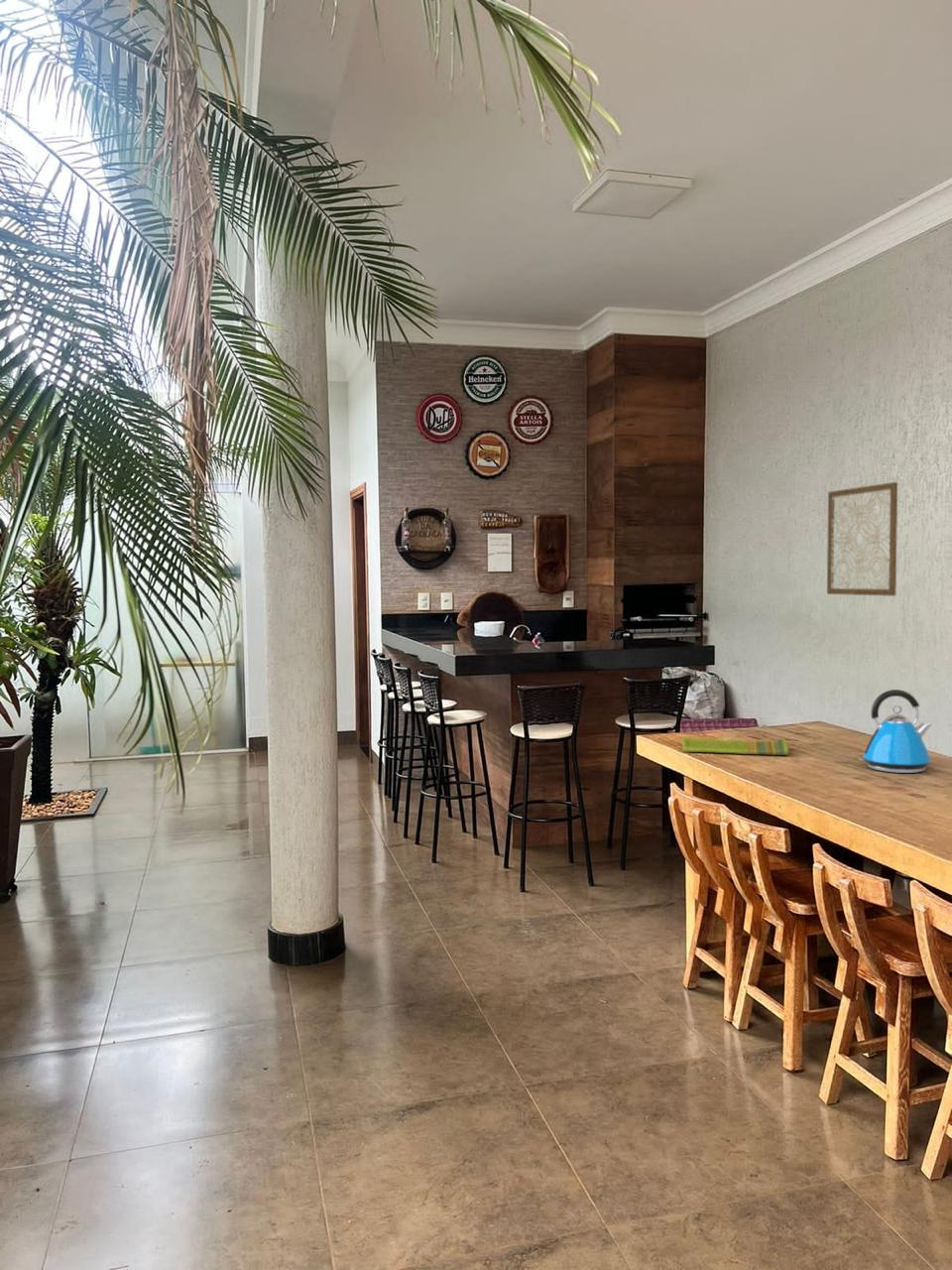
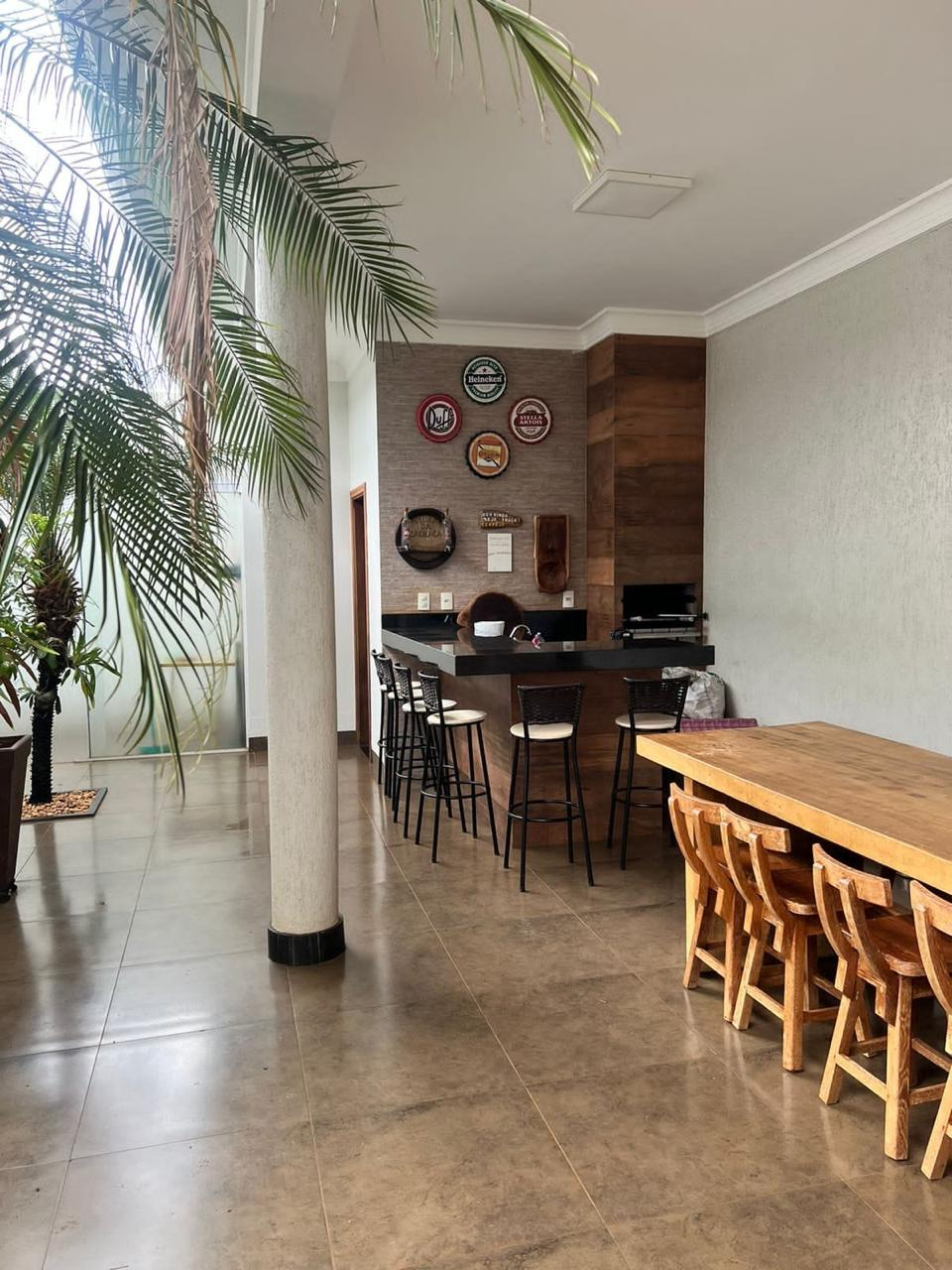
- kettle [857,689,932,774]
- dish towel [681,736,789,756]
- wall art [826,481,898,597]
